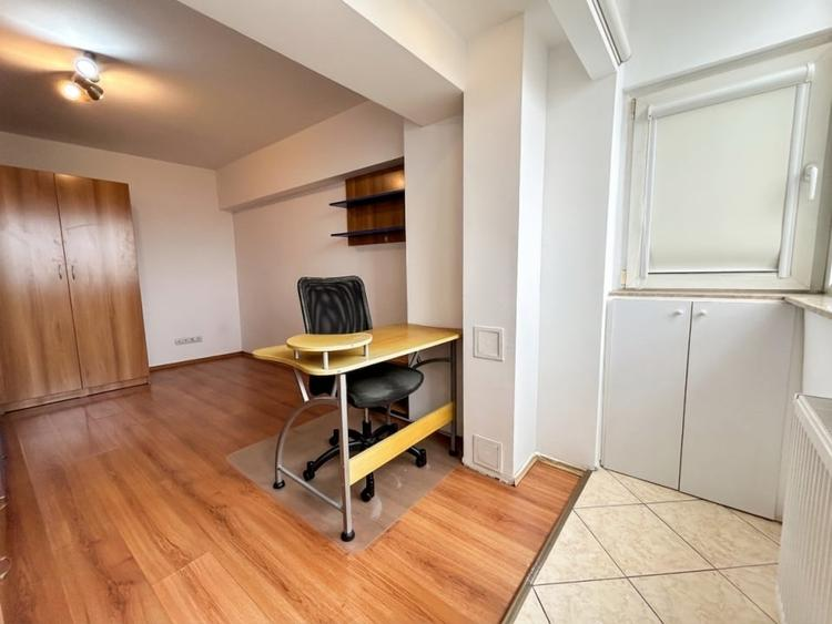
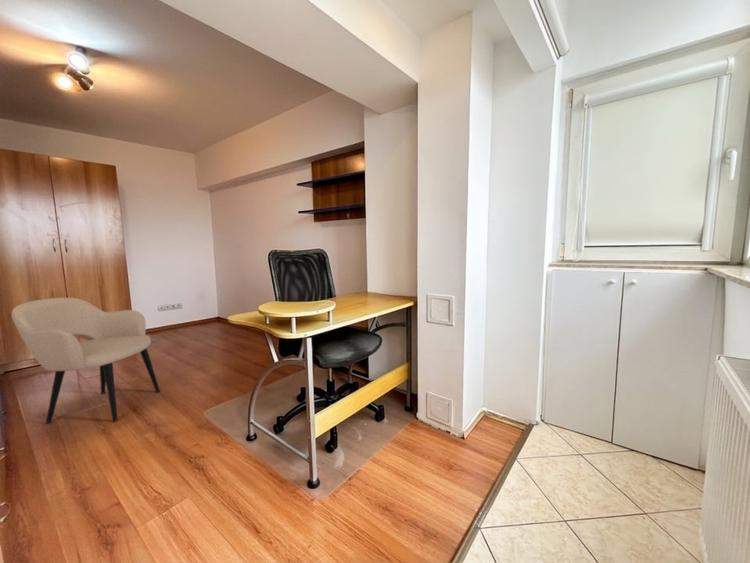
+ armchair [11,297,161,425]
